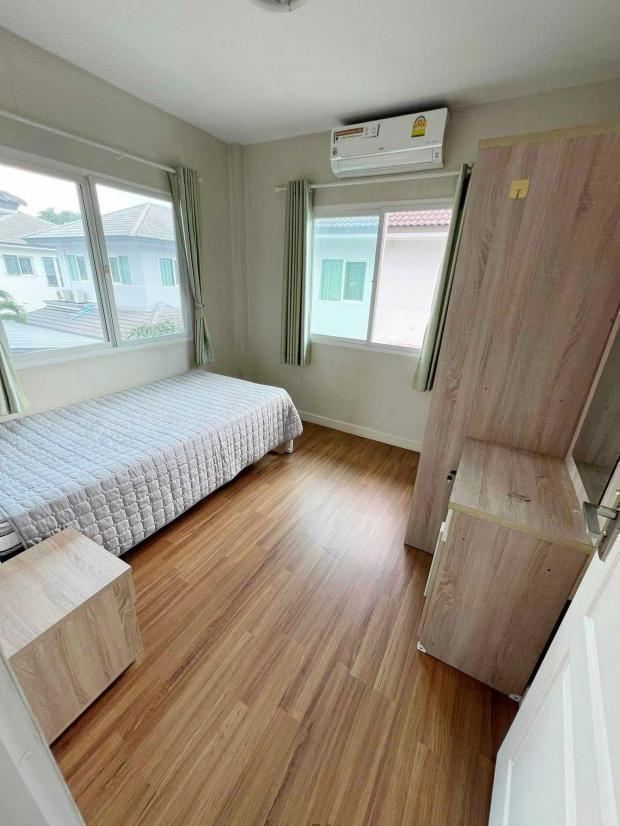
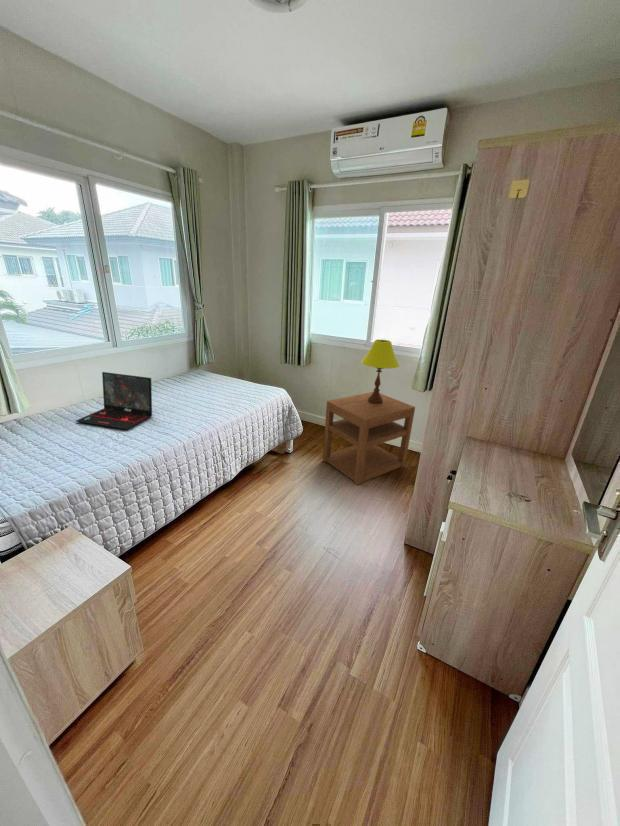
+ laptop [75,371,153,431]
+ table lamp [360,338,401,404]
+ nightstand [322,391,416,486]
